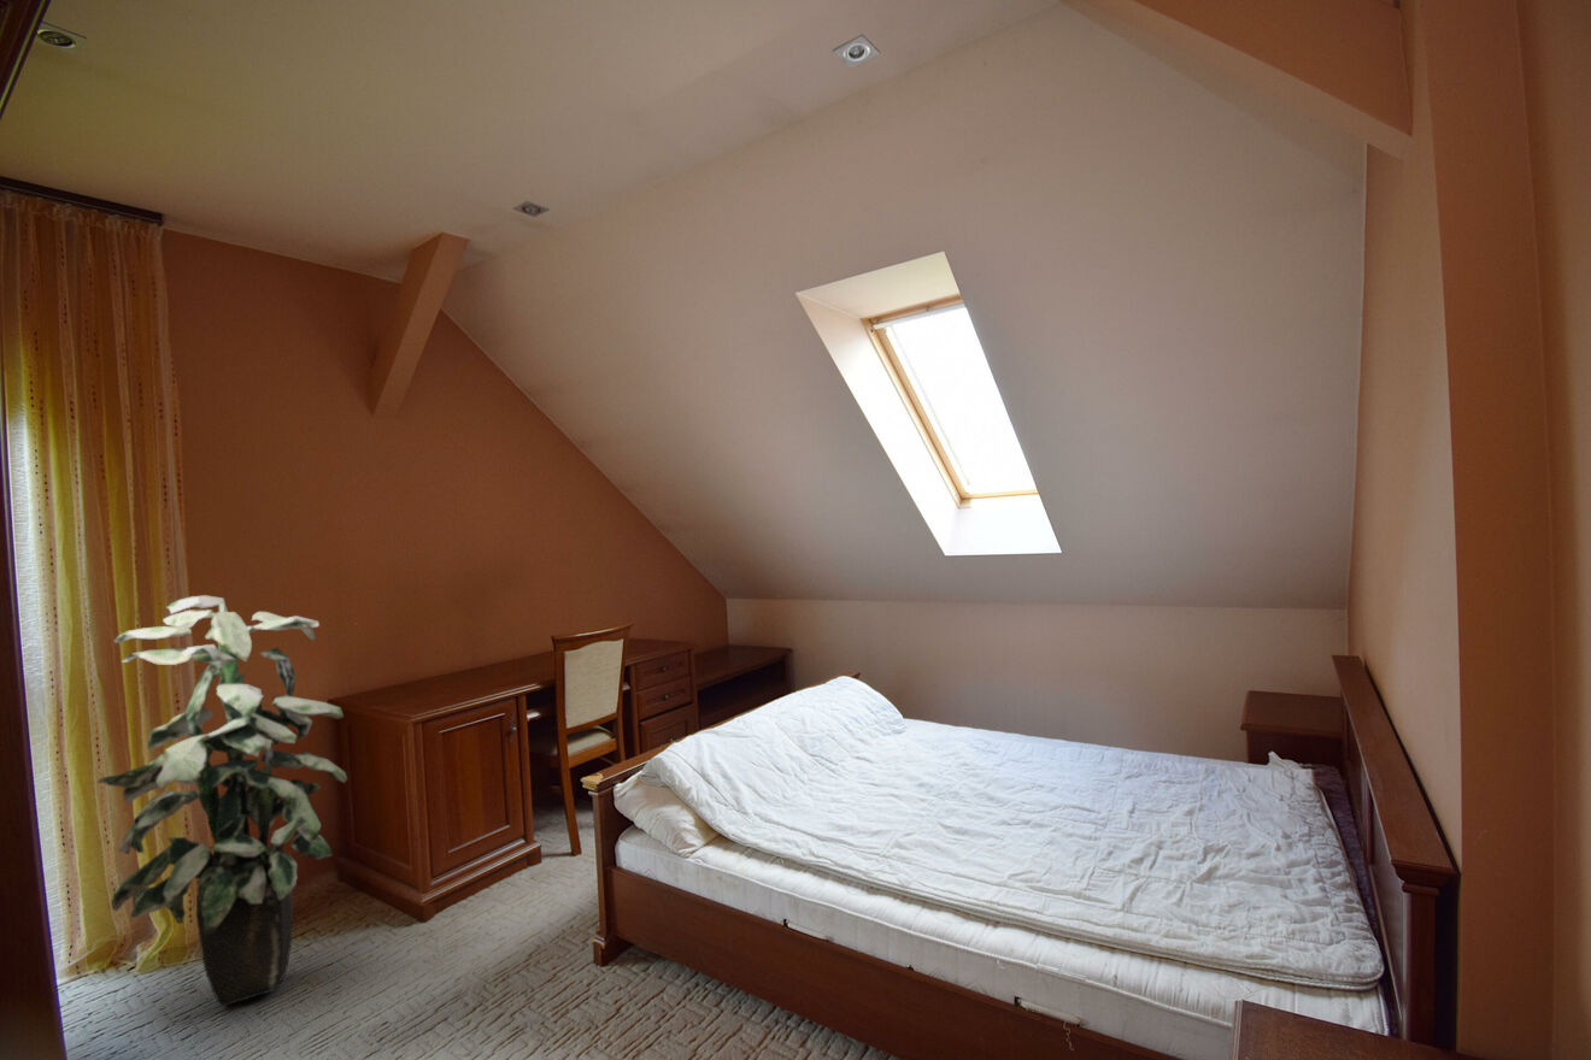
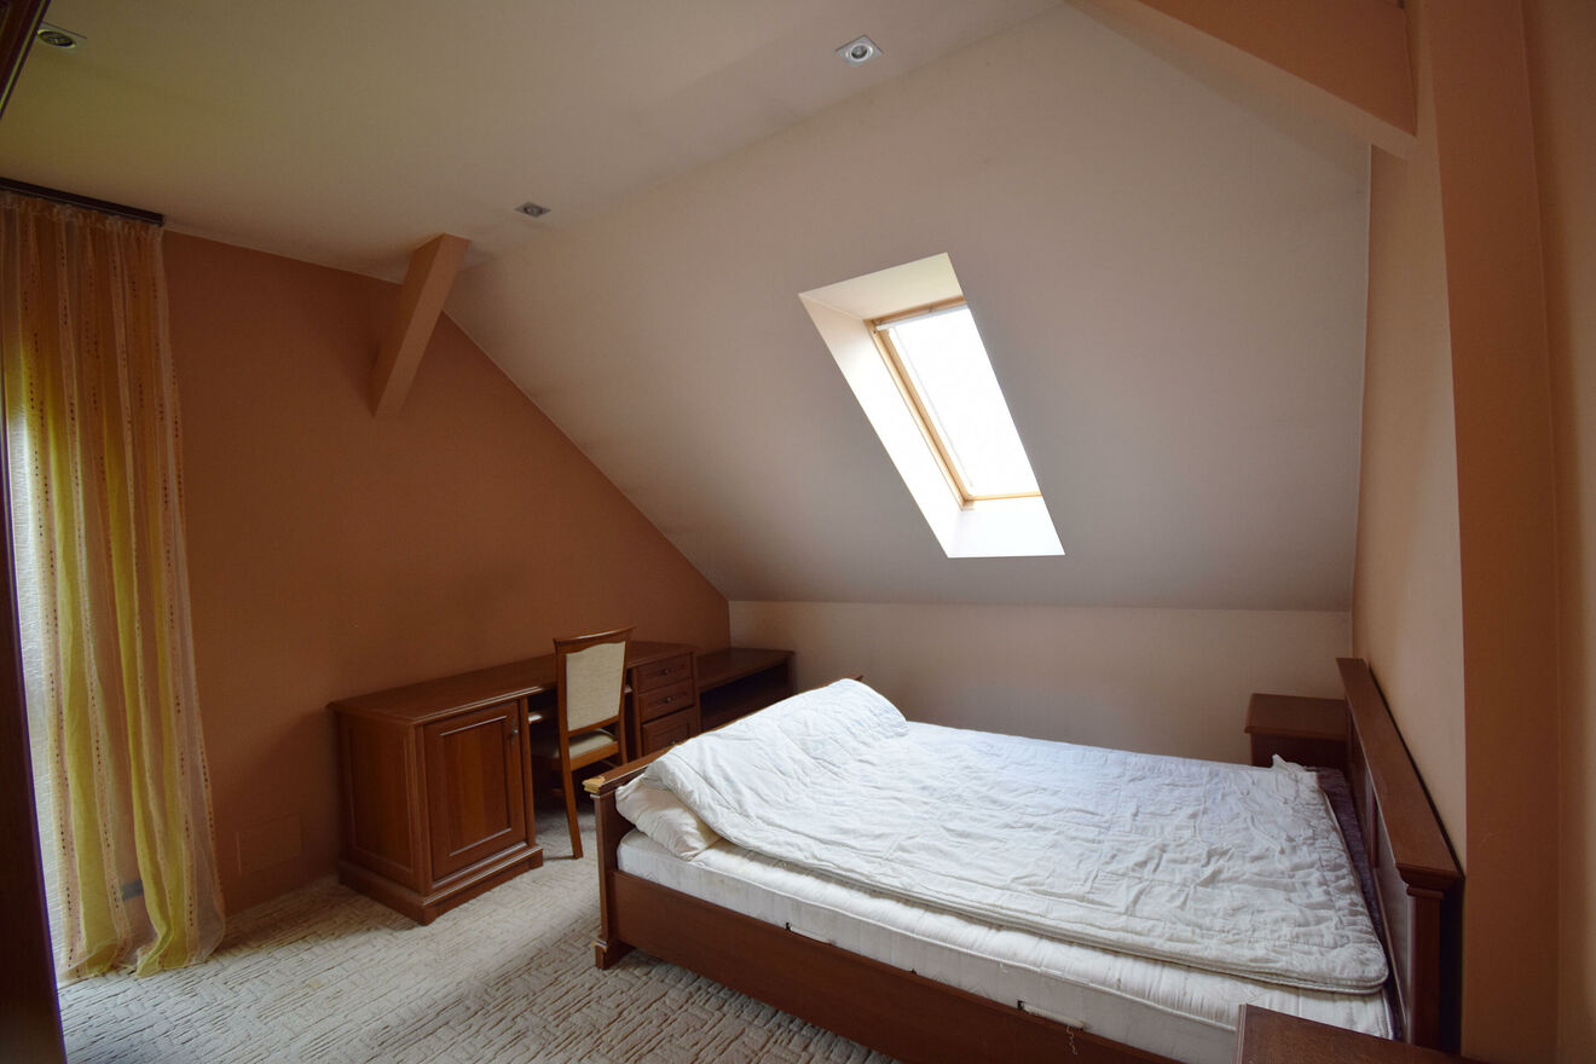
- indoor plant [95,594,348,1007]
